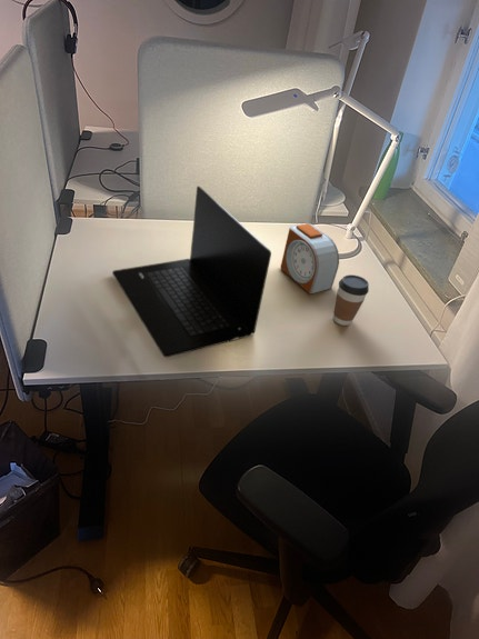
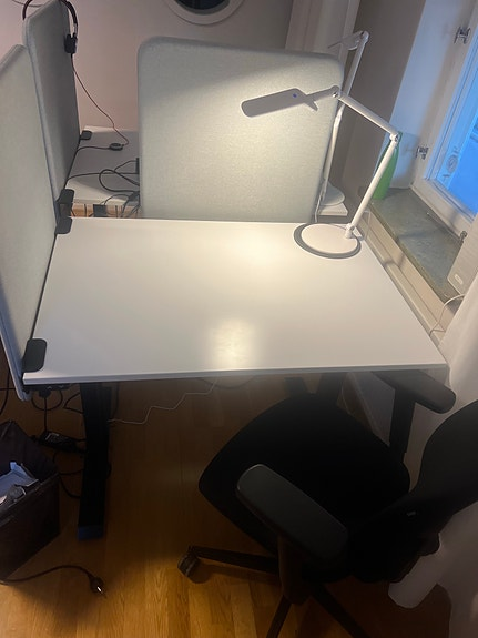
- coffee cup [332,273,370,327]
- alarm clock [280,222,340,294]
- laptop [111,184,272,358]
